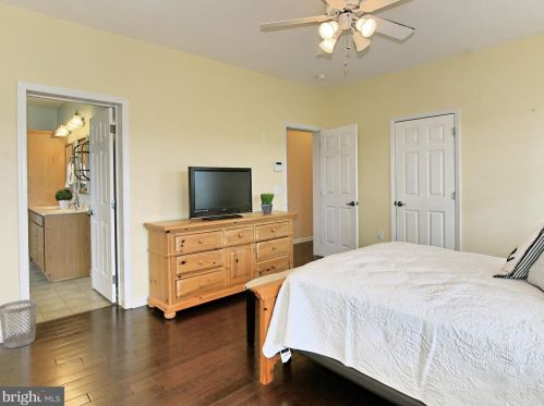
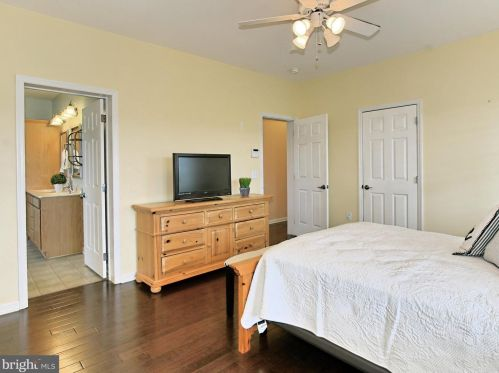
- wastebasket [0,298,39,349]
